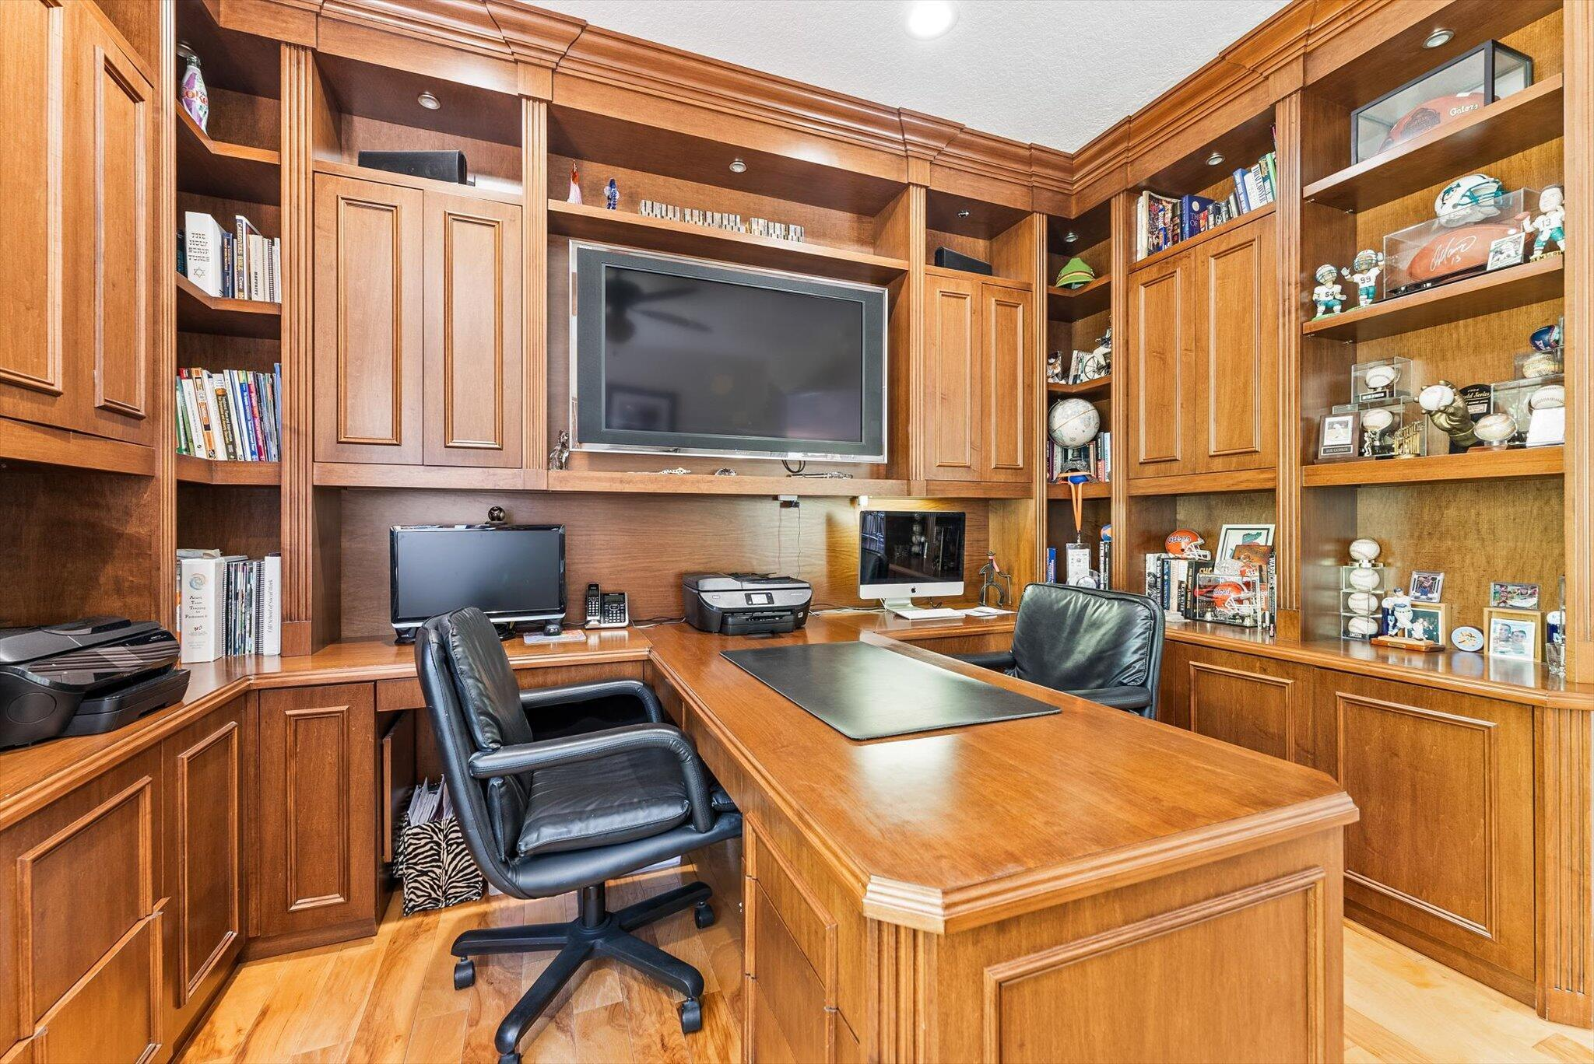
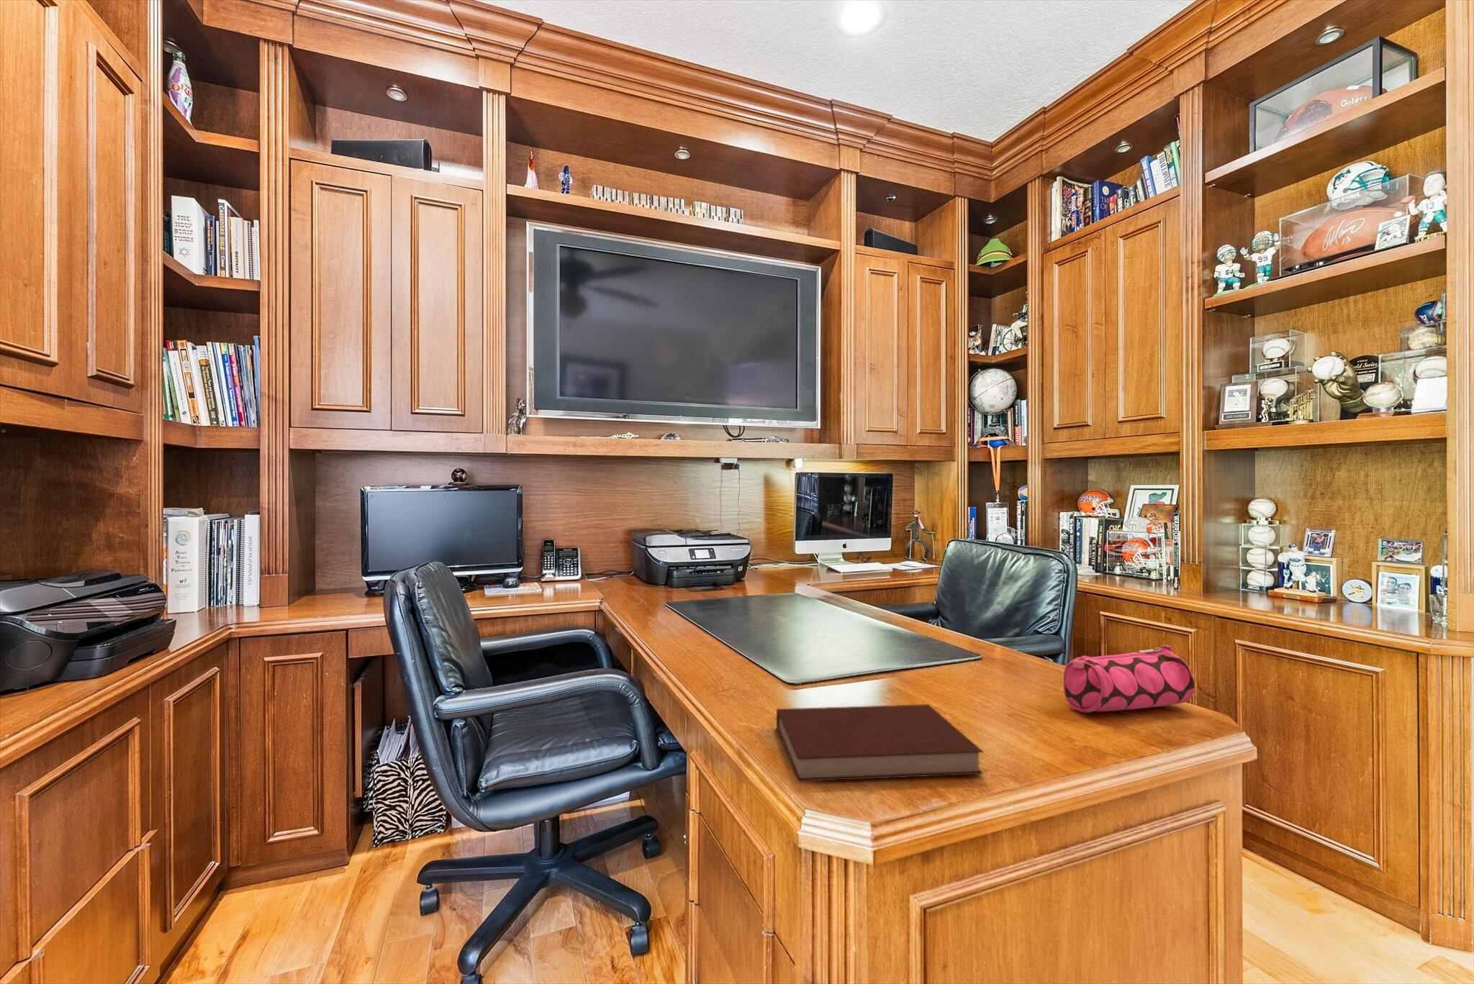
+ notebook [775,704,984,783]
+ pencil case [1063,645,1195,714]
